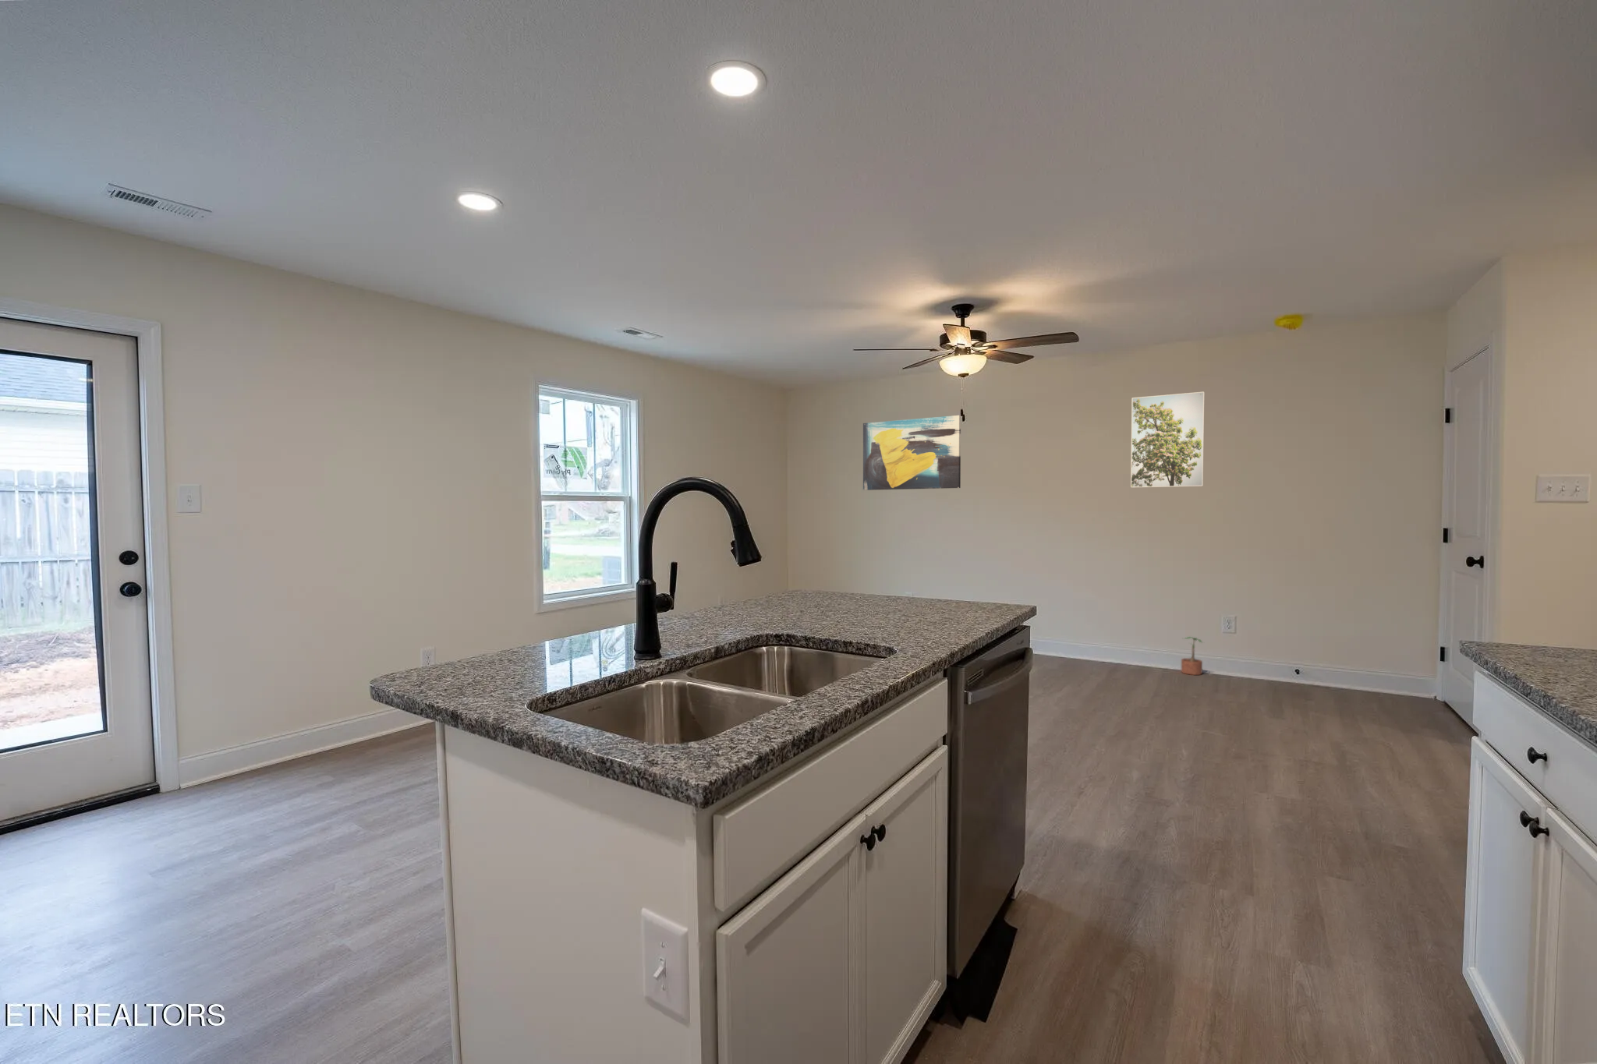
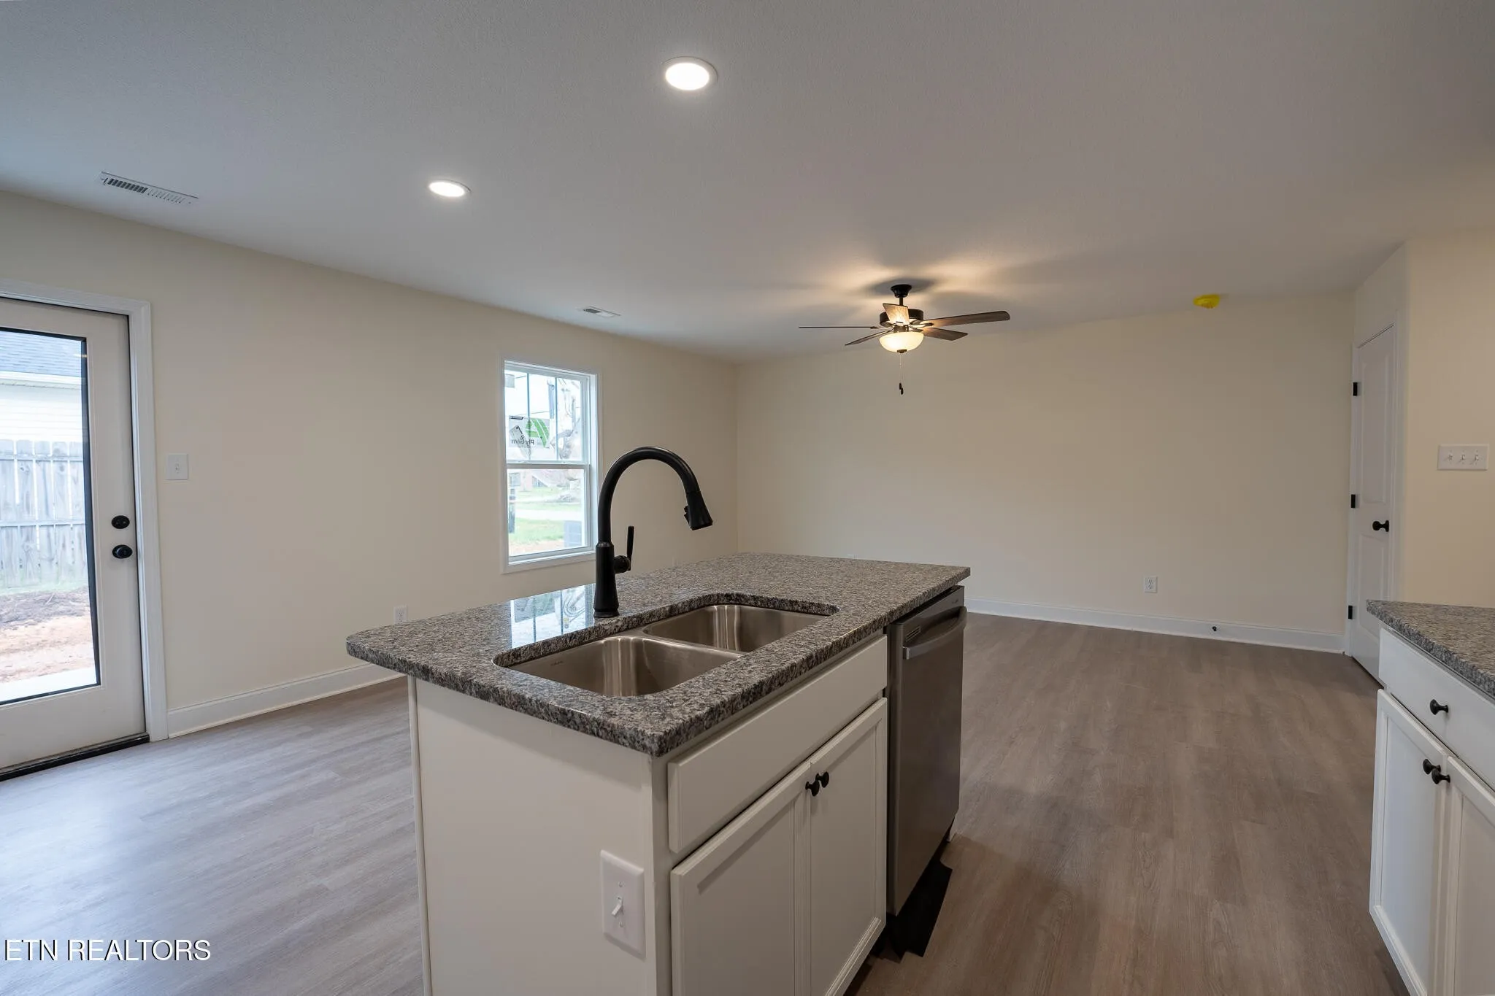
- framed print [1130,392,1205,488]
- potted plant [1180,636,1205,676]
- wall art [862,414,962,492]
